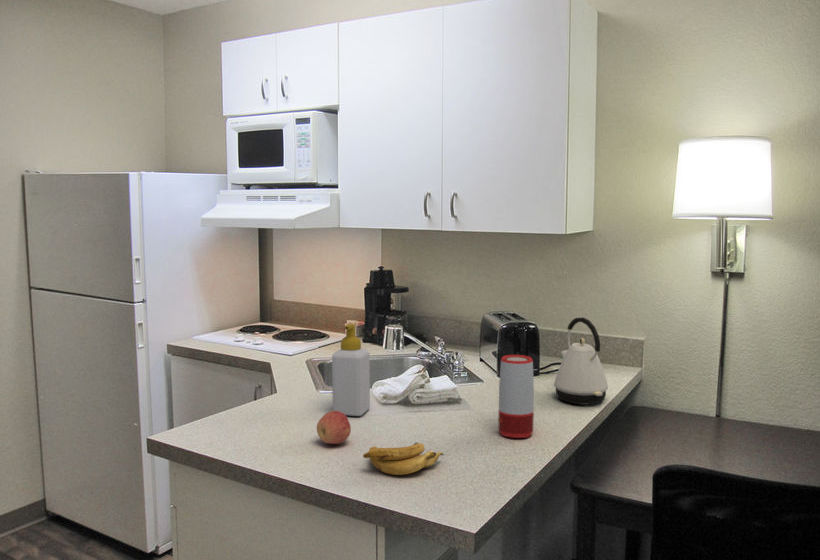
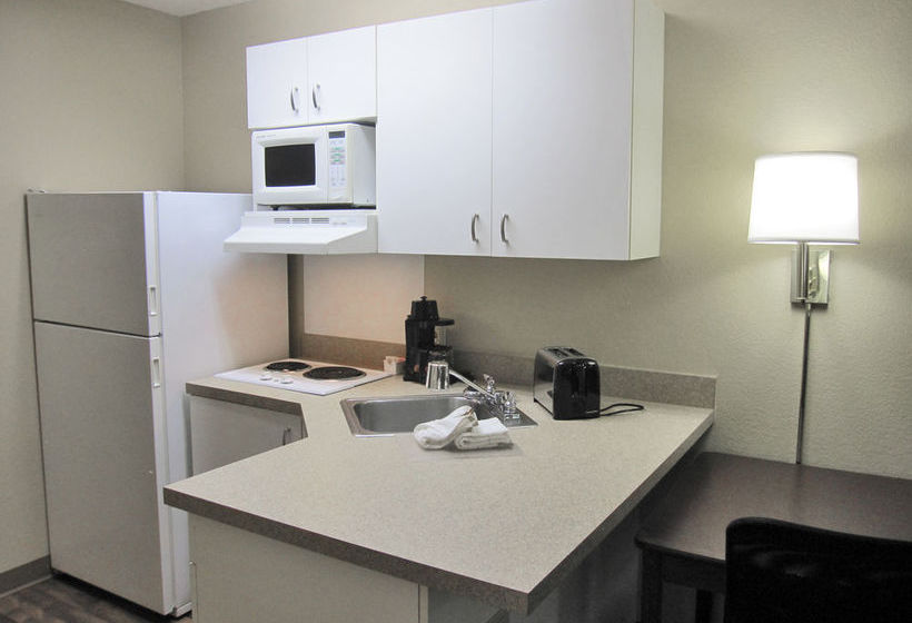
- apple [316,410,352,445]
- kettle [553,316,609,405]
- speaker [498,354,535,439]
- soap bottle [331,323,371,417]
- banana [362,442,444,476]
